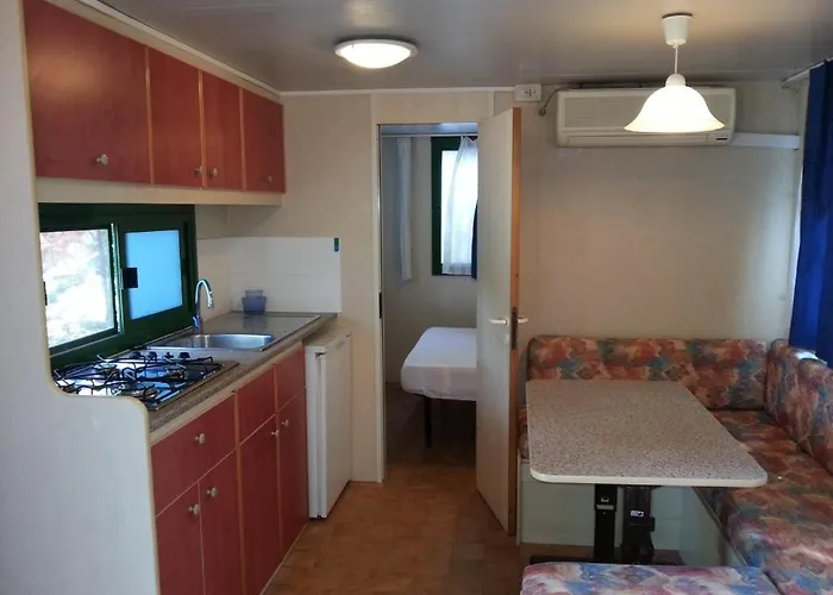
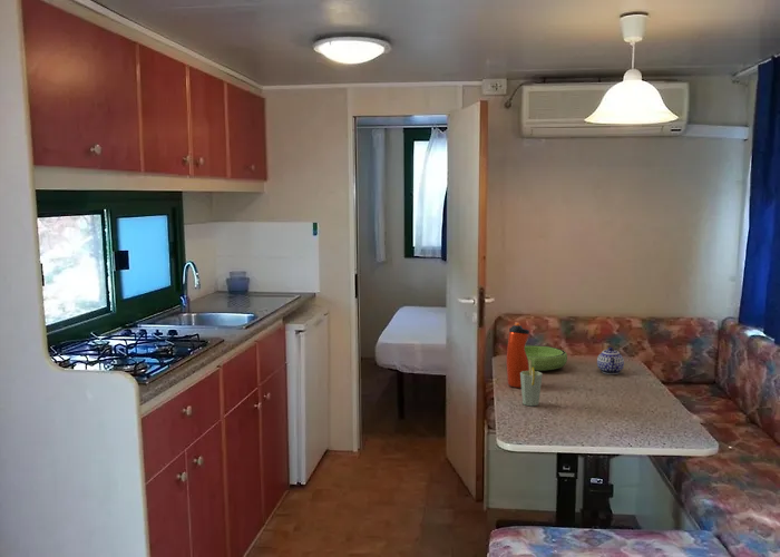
+ bowl [525,344,568,372]
+ water bottle [505,321,530,389]
+ cup [520,360,544,407]
+ teapot [596,346,625,375]
